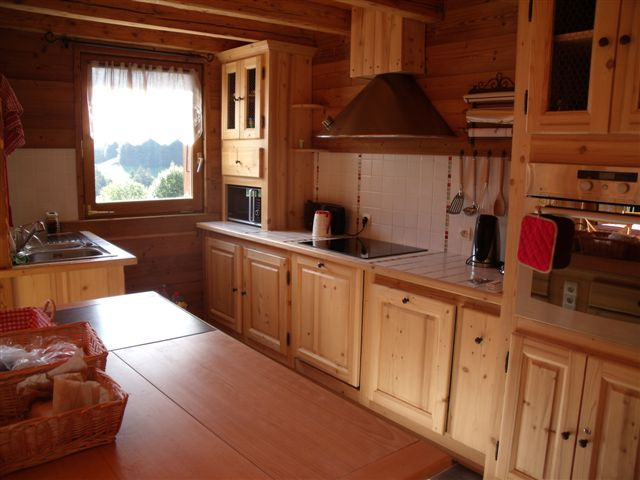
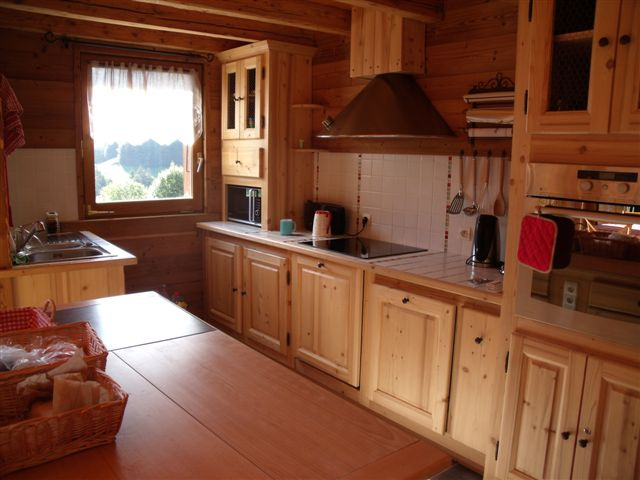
+ mug [279,218,297,236]
